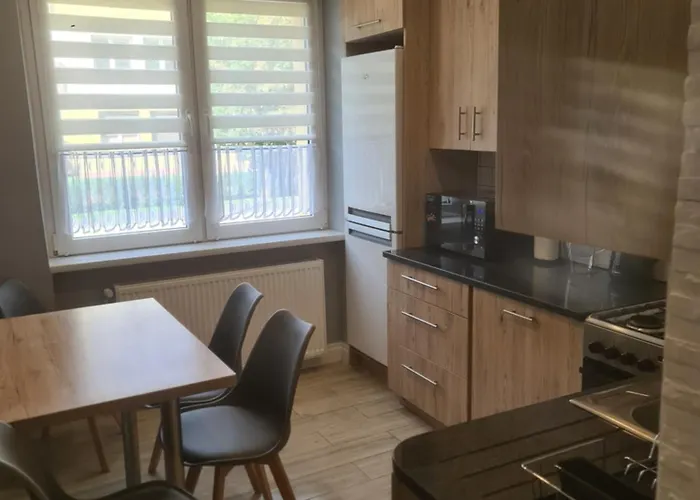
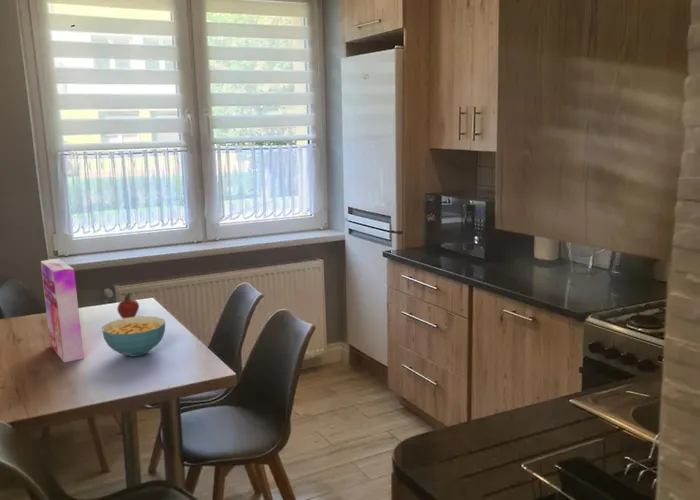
+ cereal bowl [101,315,166,358]
+ fruit [116,292,140,319]
+ cereal box [40,258,85,364]
